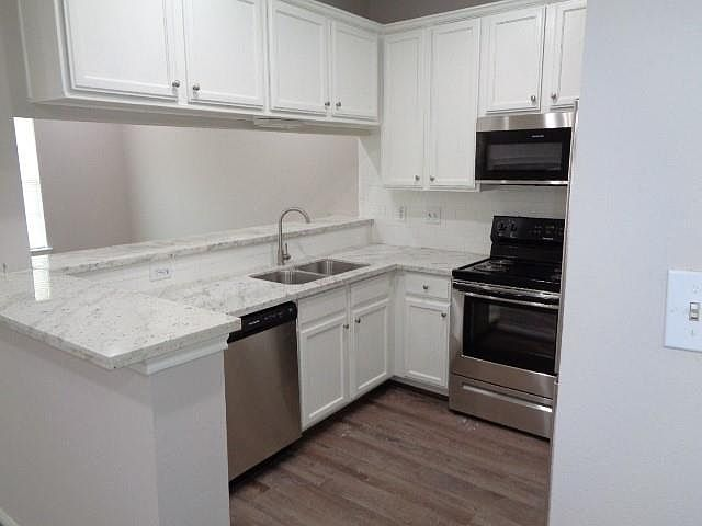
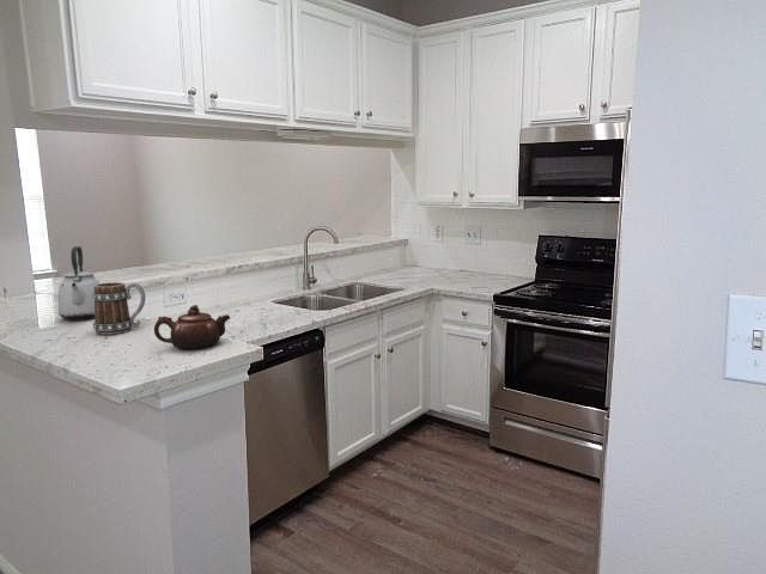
+ mug [92,281,147,336]
+ kettle [57,245,101,320]
+ teapot [153,304,231,352]
